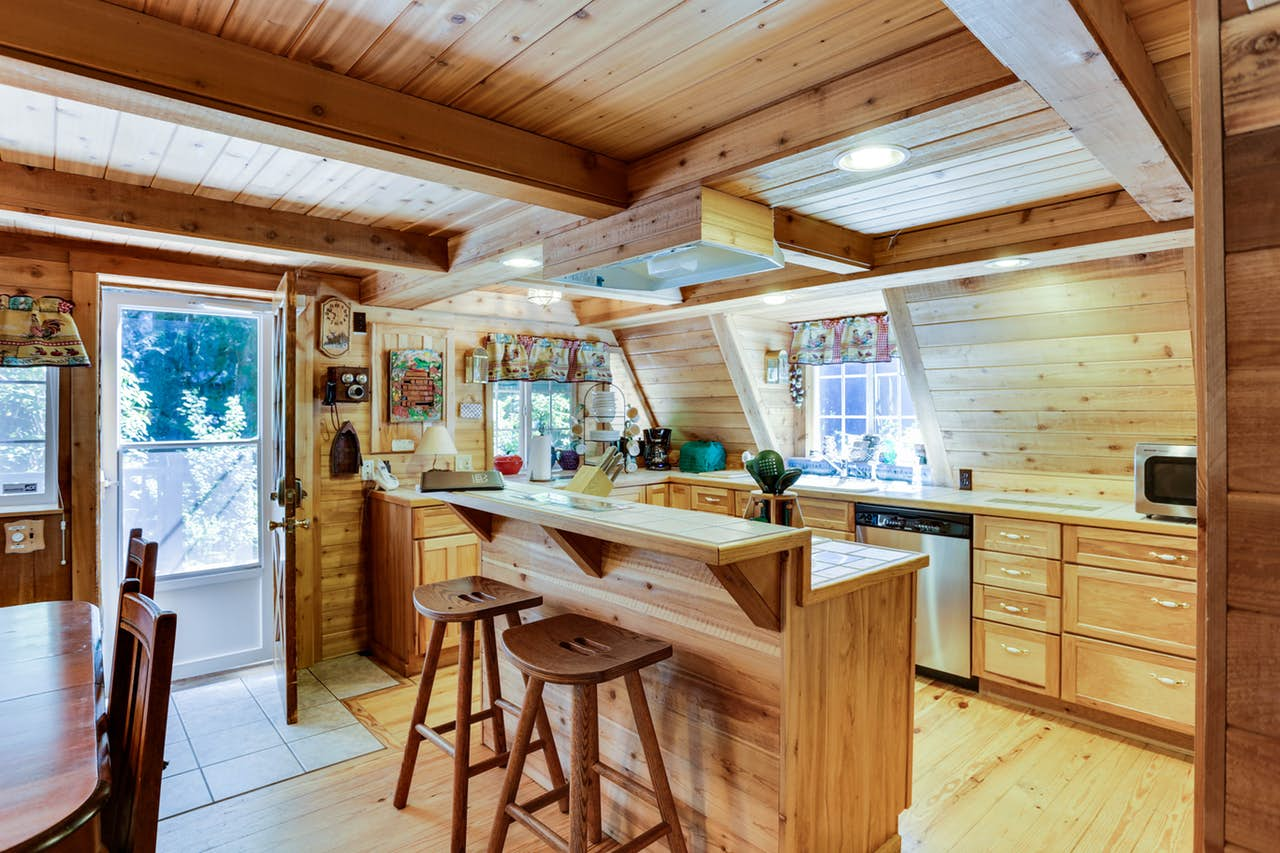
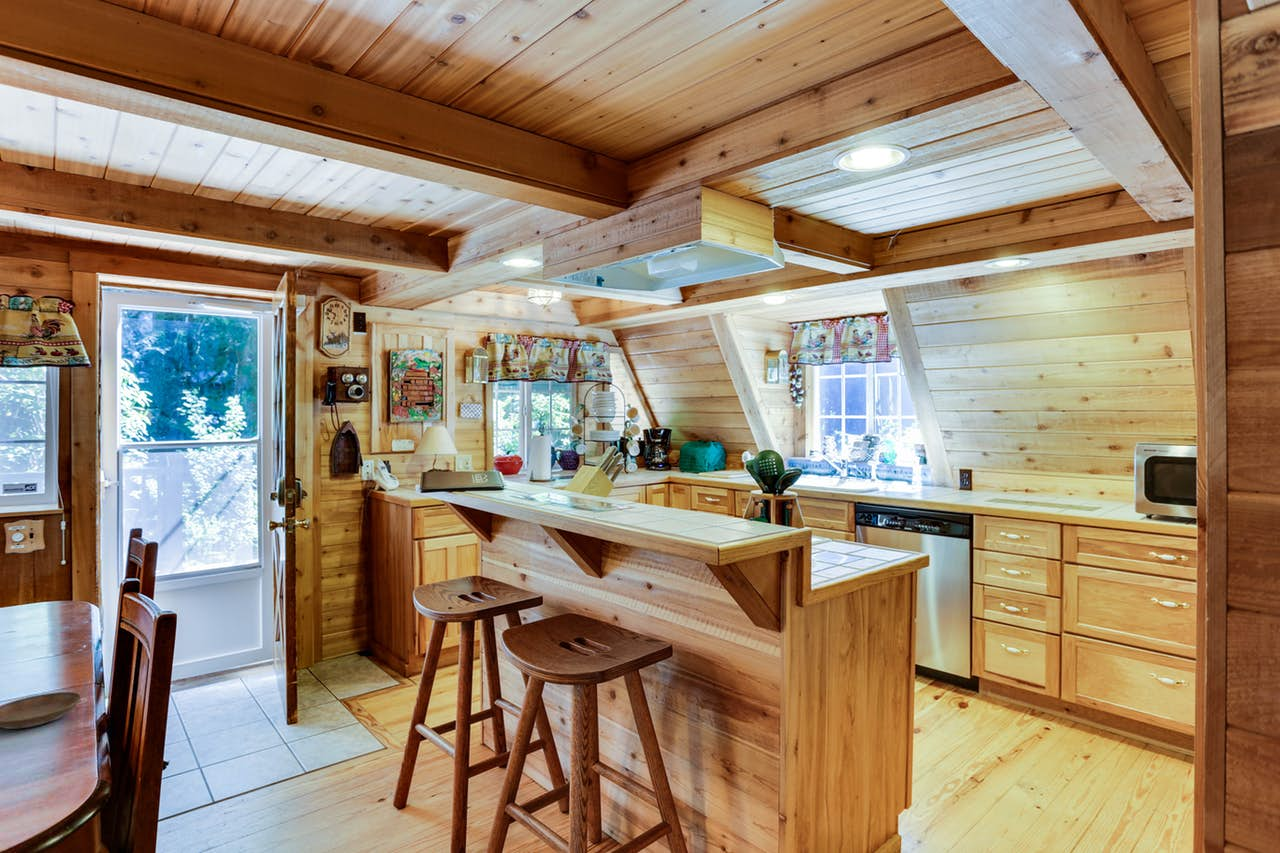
+ saucer [0,691,83,730]
